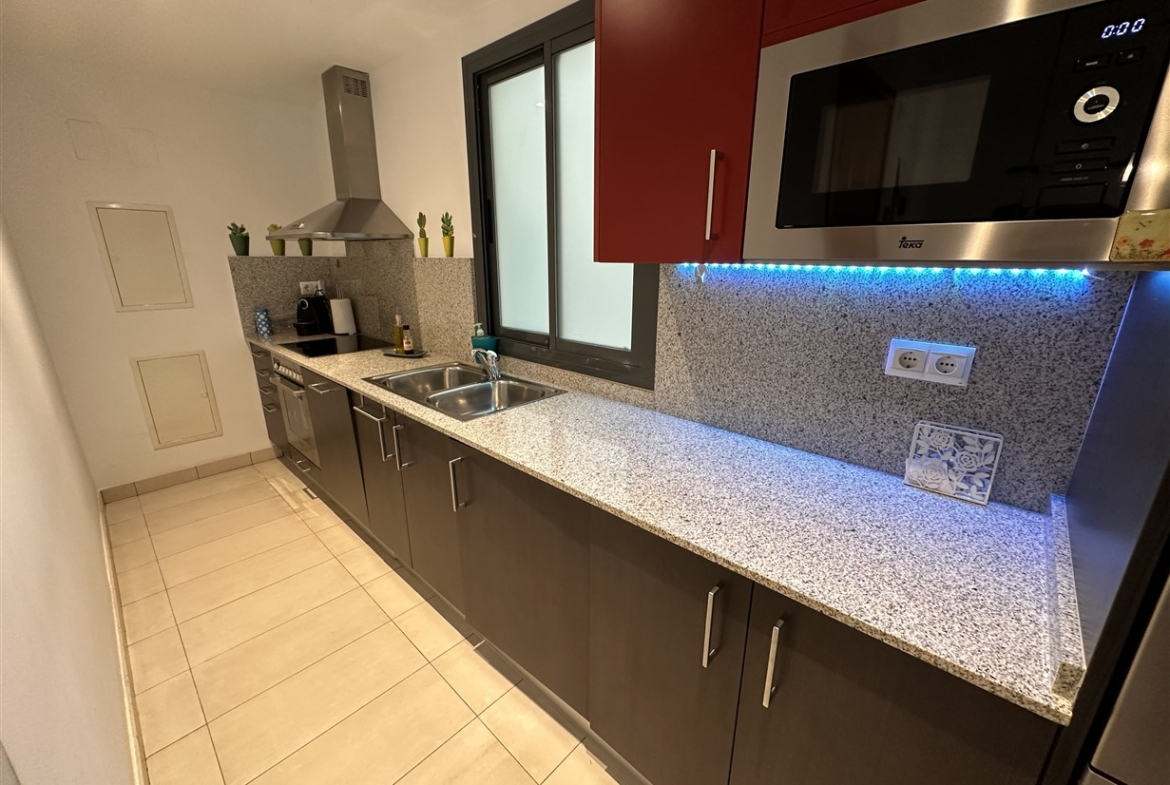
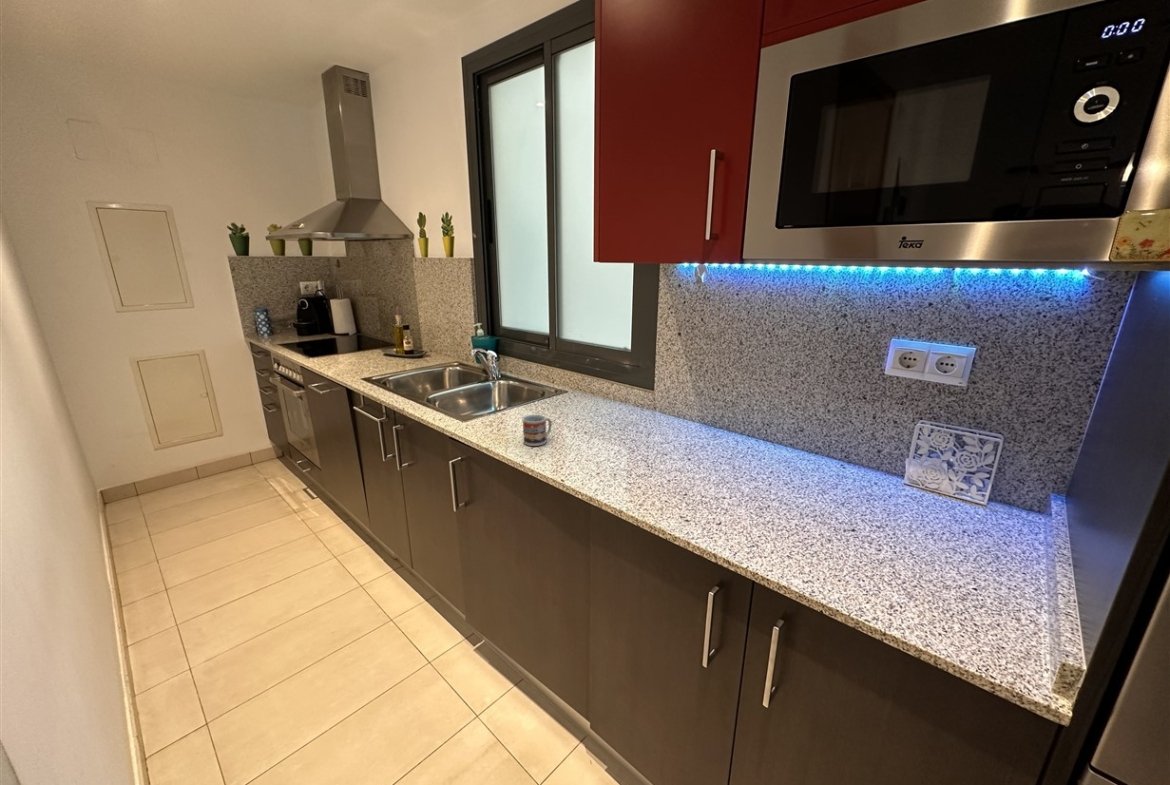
+ cup [521,414,553,447]
